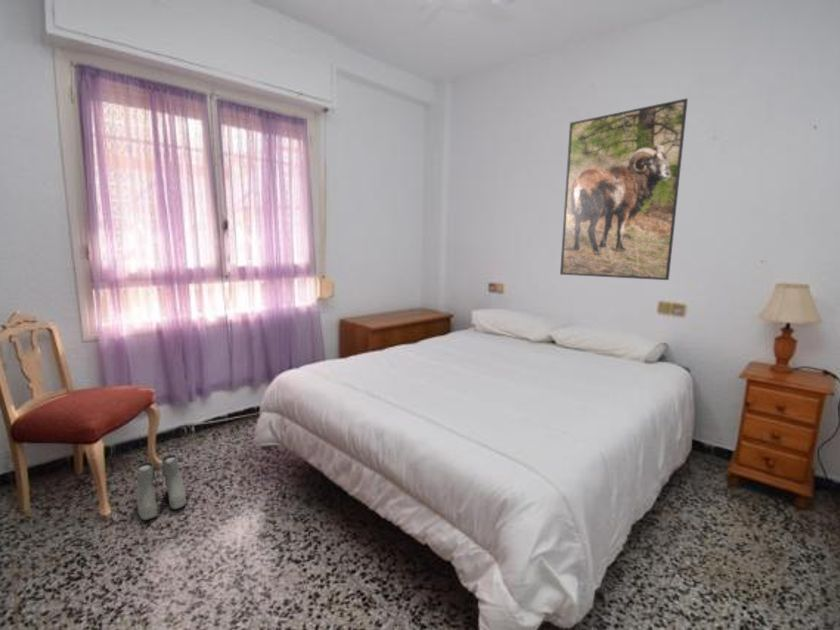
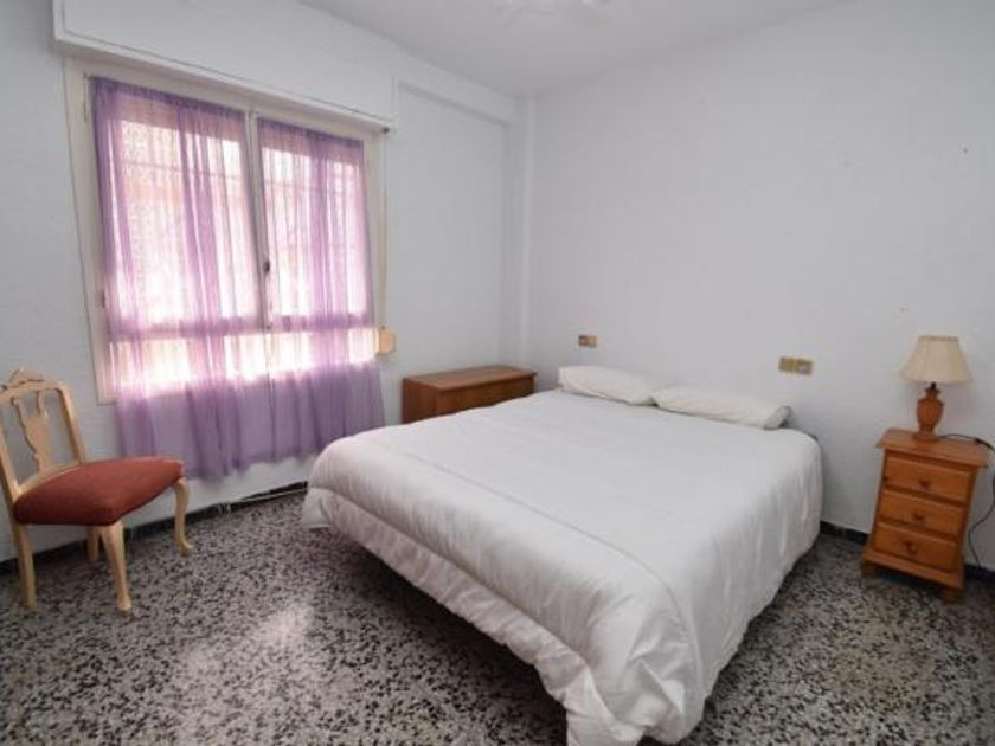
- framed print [559,97,689,281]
- boots [136,454,187,521]
